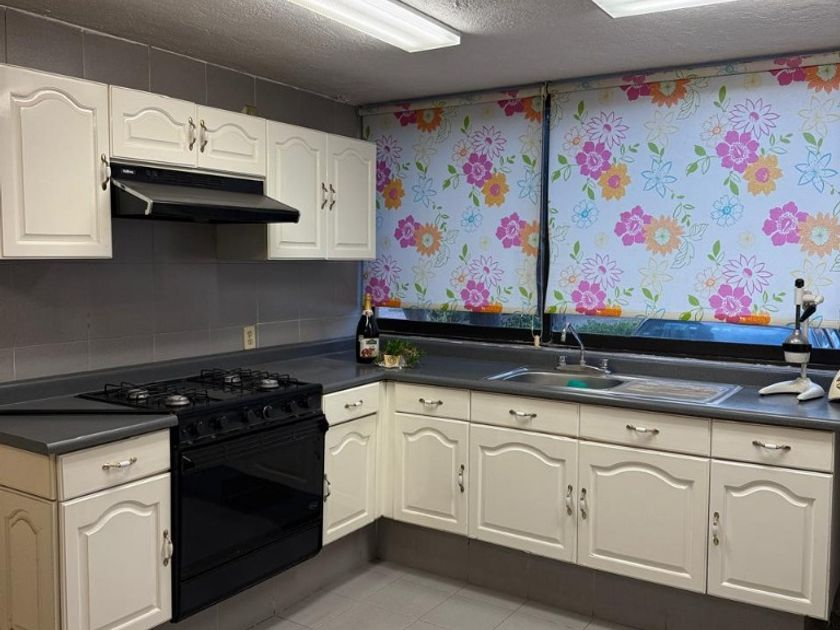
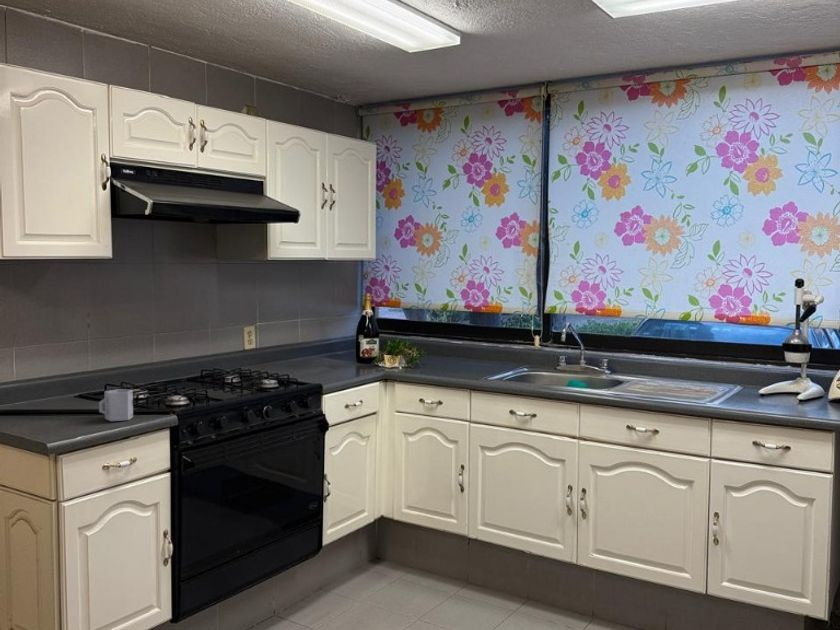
+ cup [98,388,134,422]
